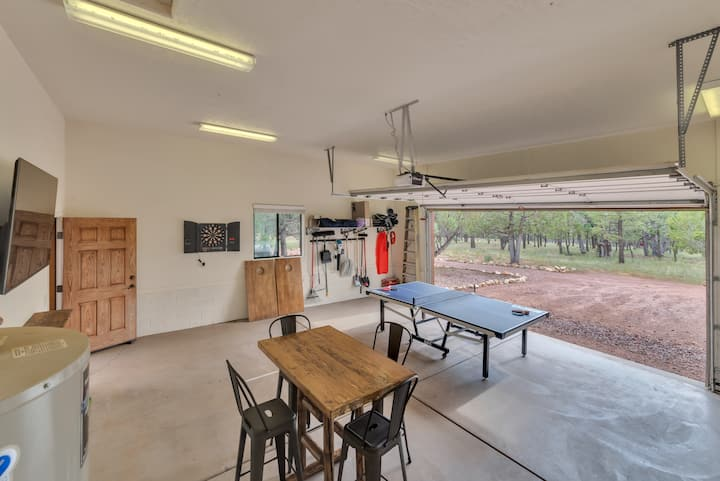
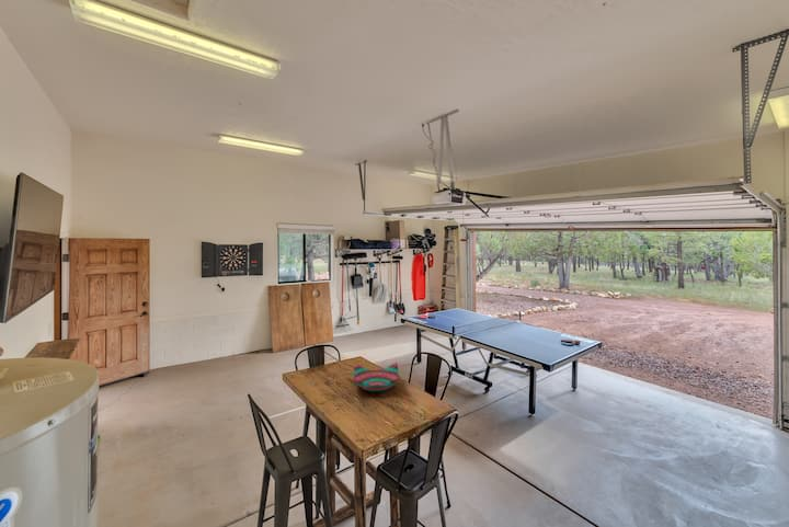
+ decorative bowl [351,362,402,393]
